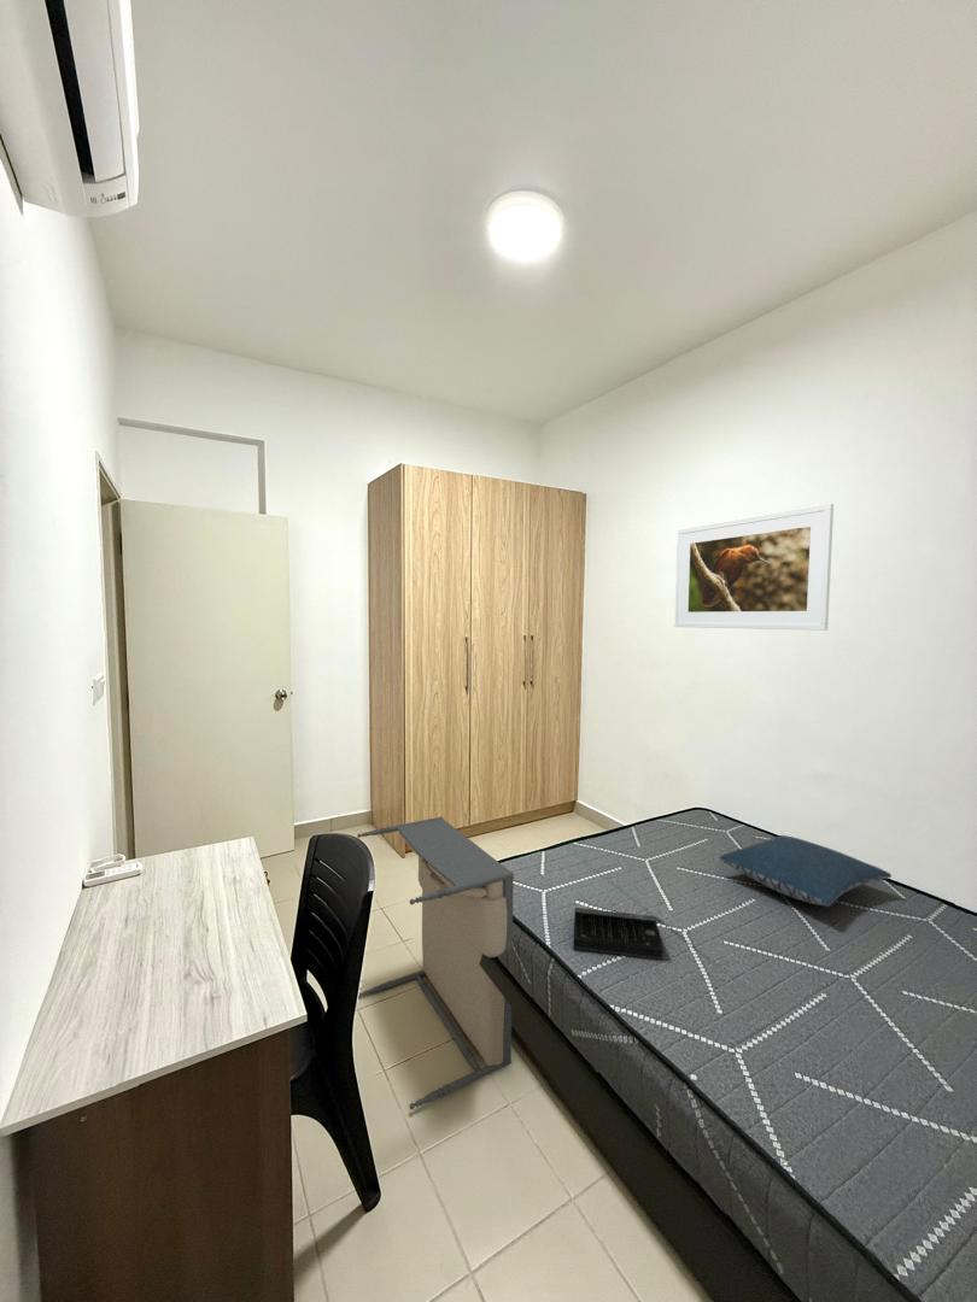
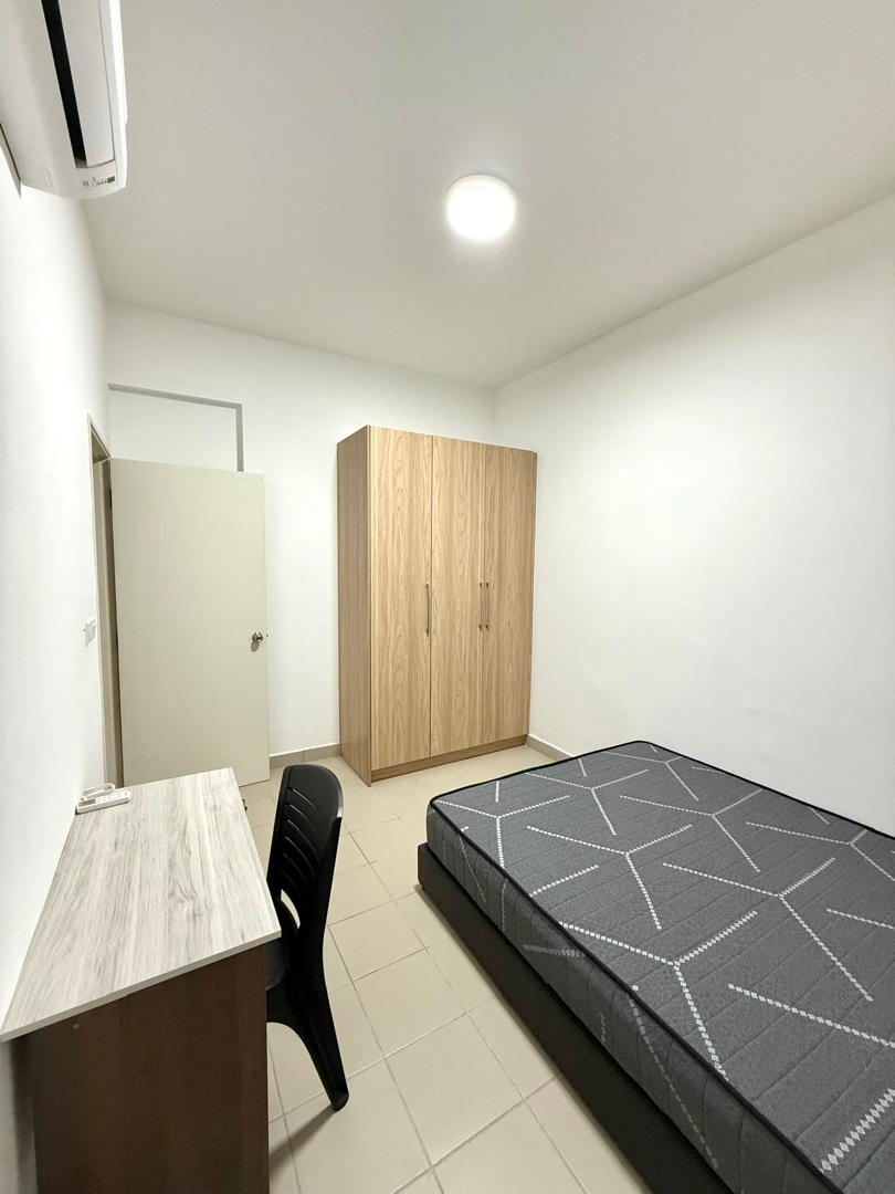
- pillow [718,834,893,908]
- book [572,907,665,961]
- laundry hamper [356,816,515,1110]
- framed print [673,503,835,632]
